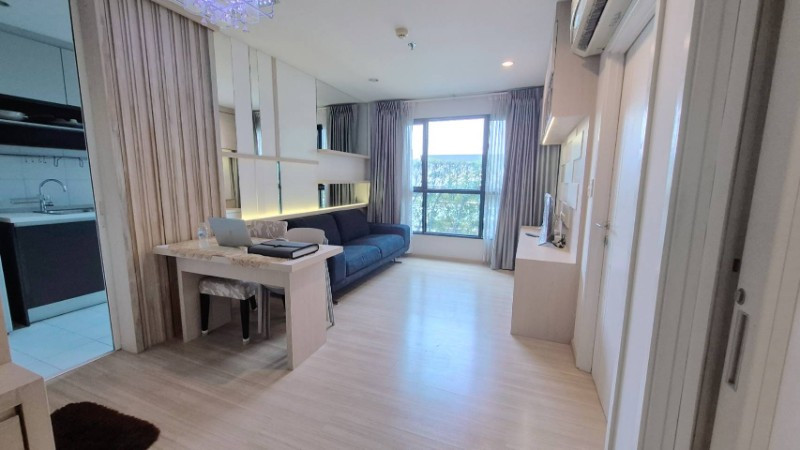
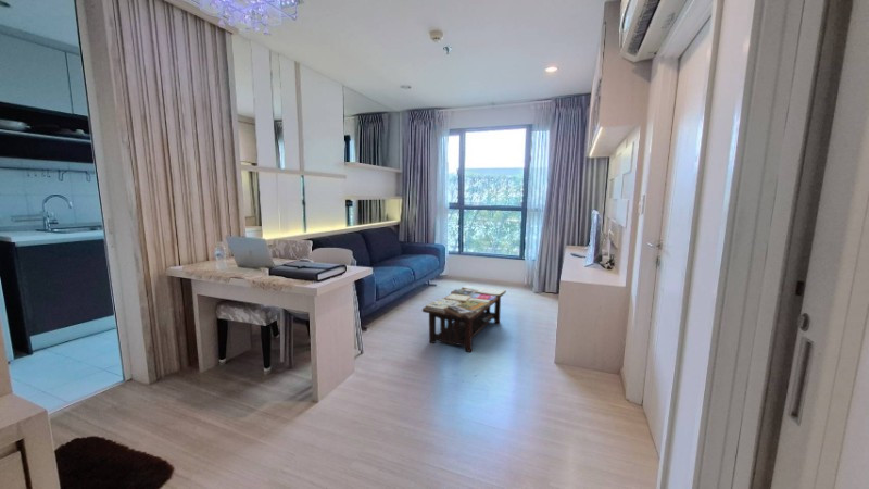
+ coffee table [421,285,507,353]
